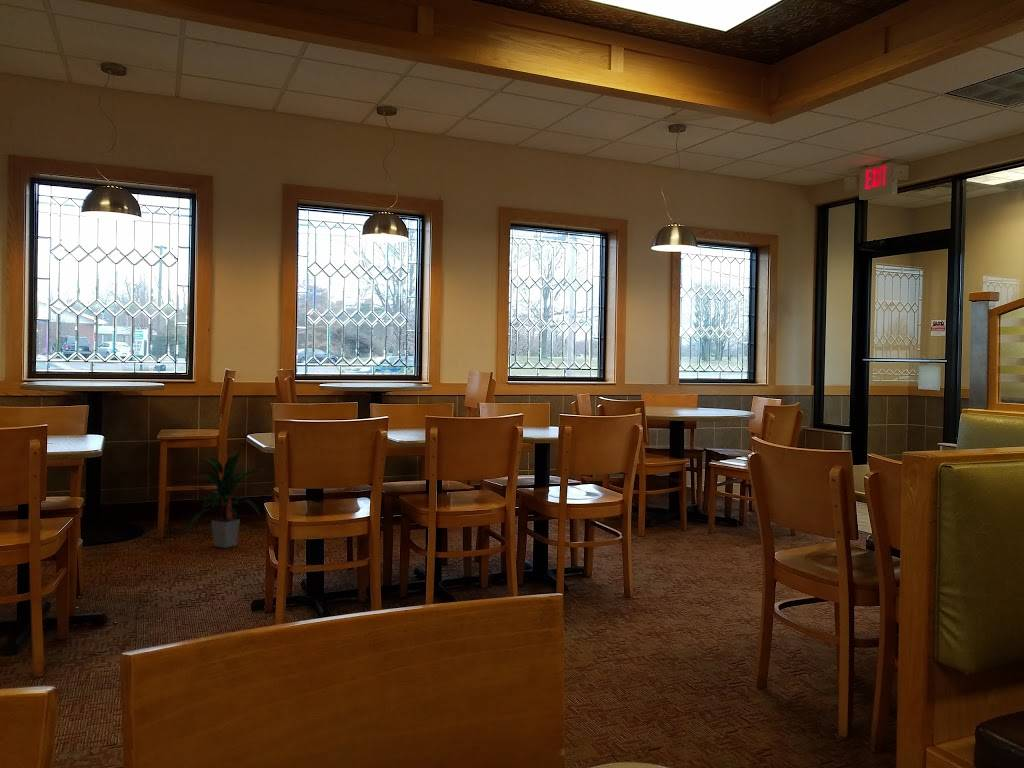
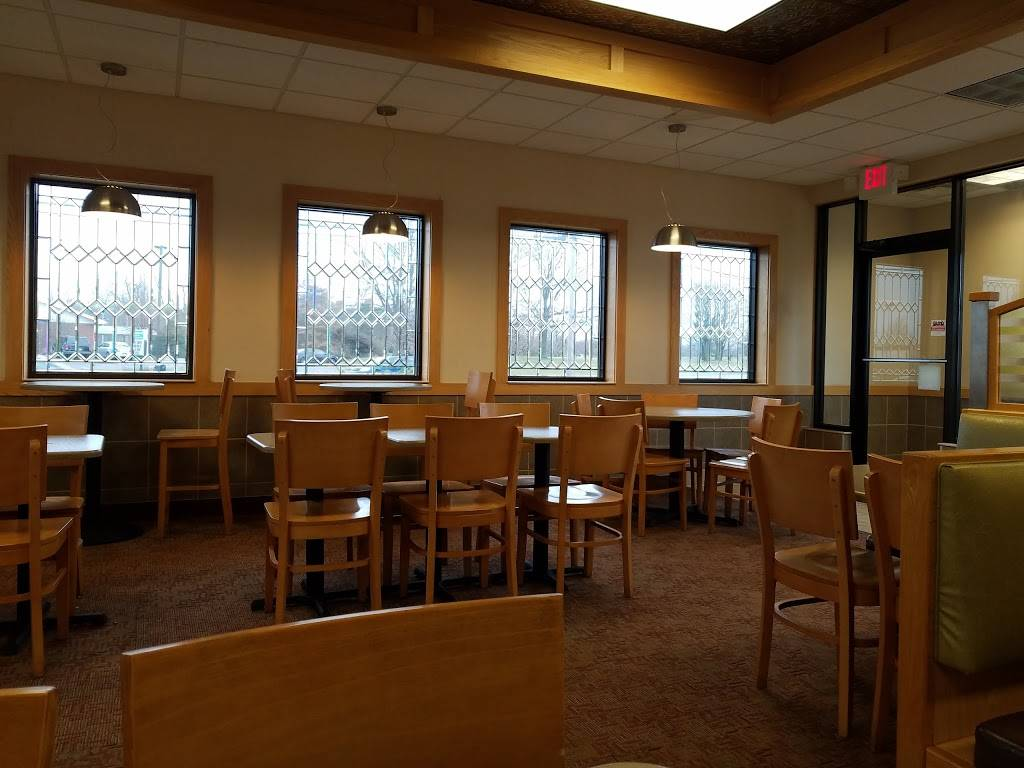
- indoor plant [186,451,268,549]
